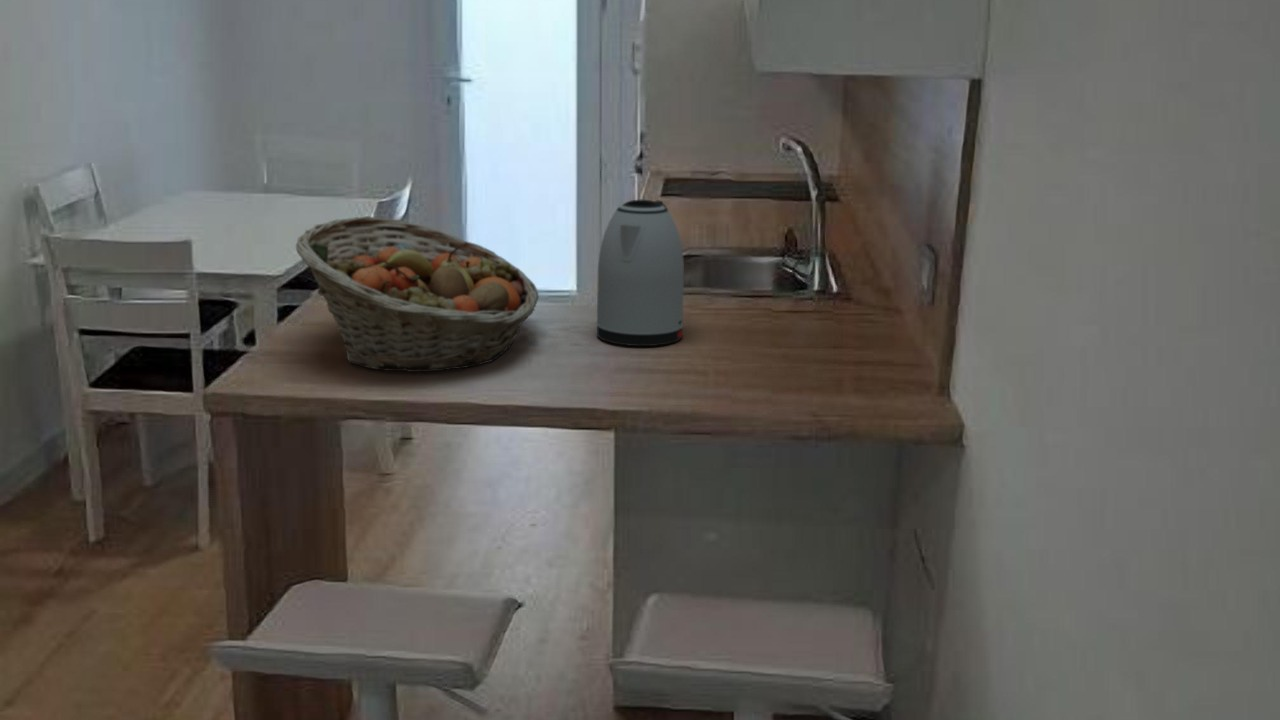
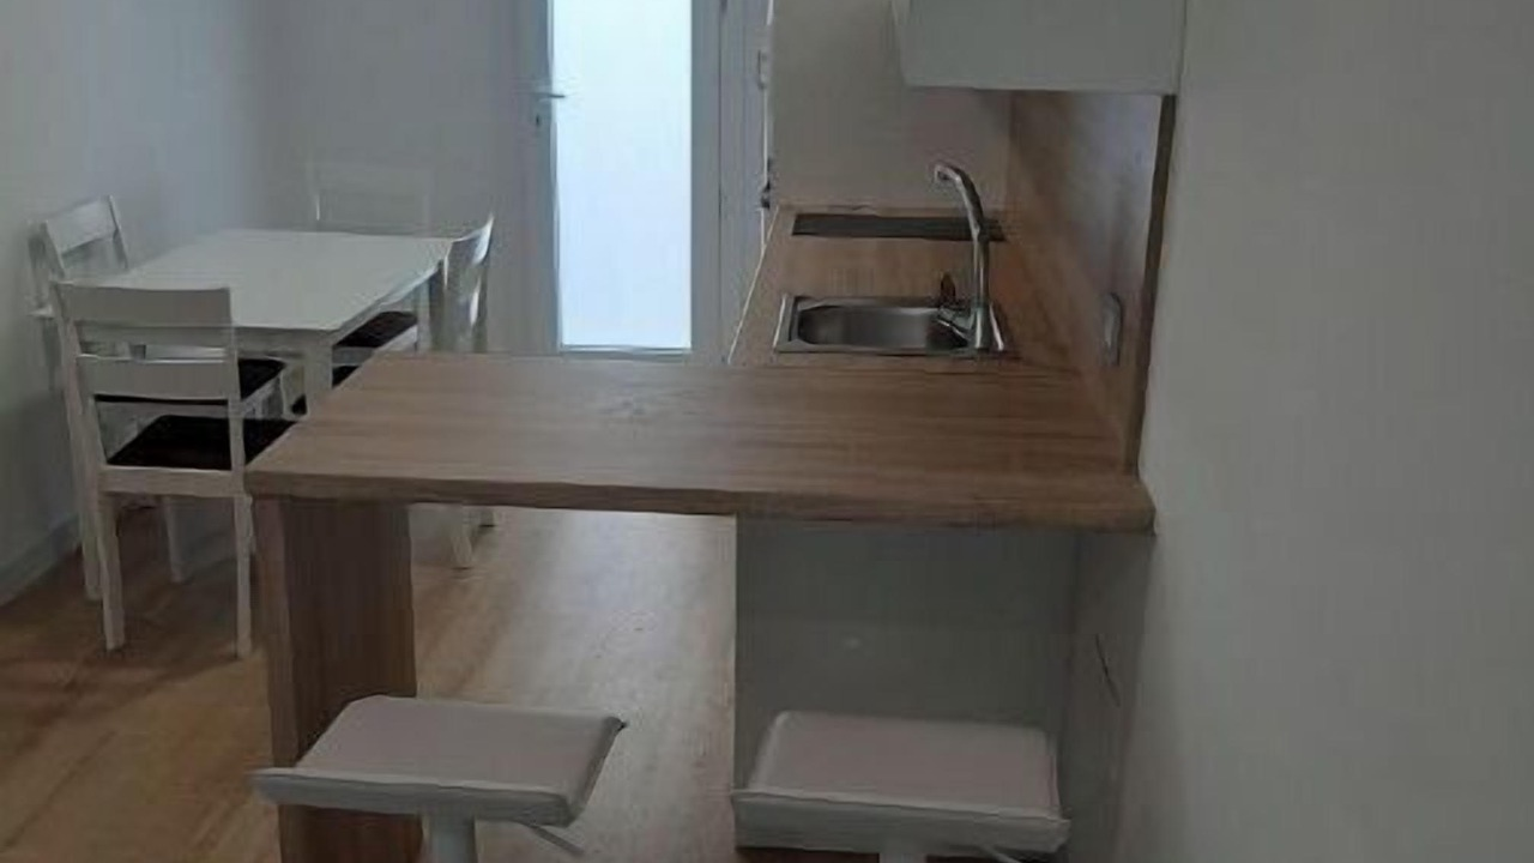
- fruit basket [295,216,540,373]
- kettle [595,199,685,347]
